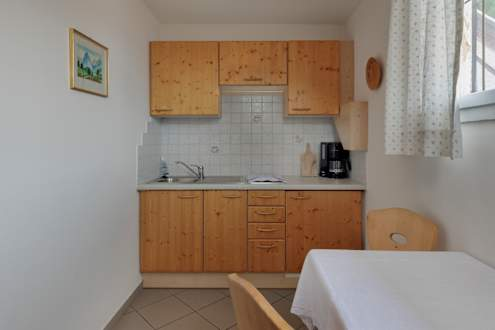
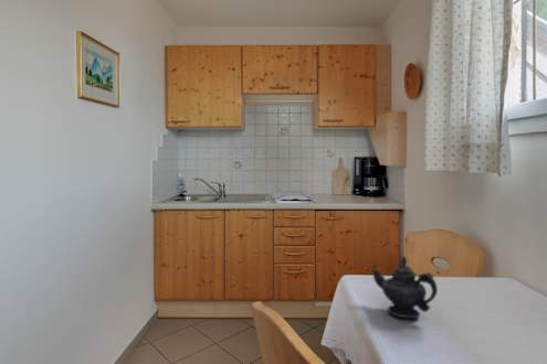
+ teapot [370,255,439,320]
